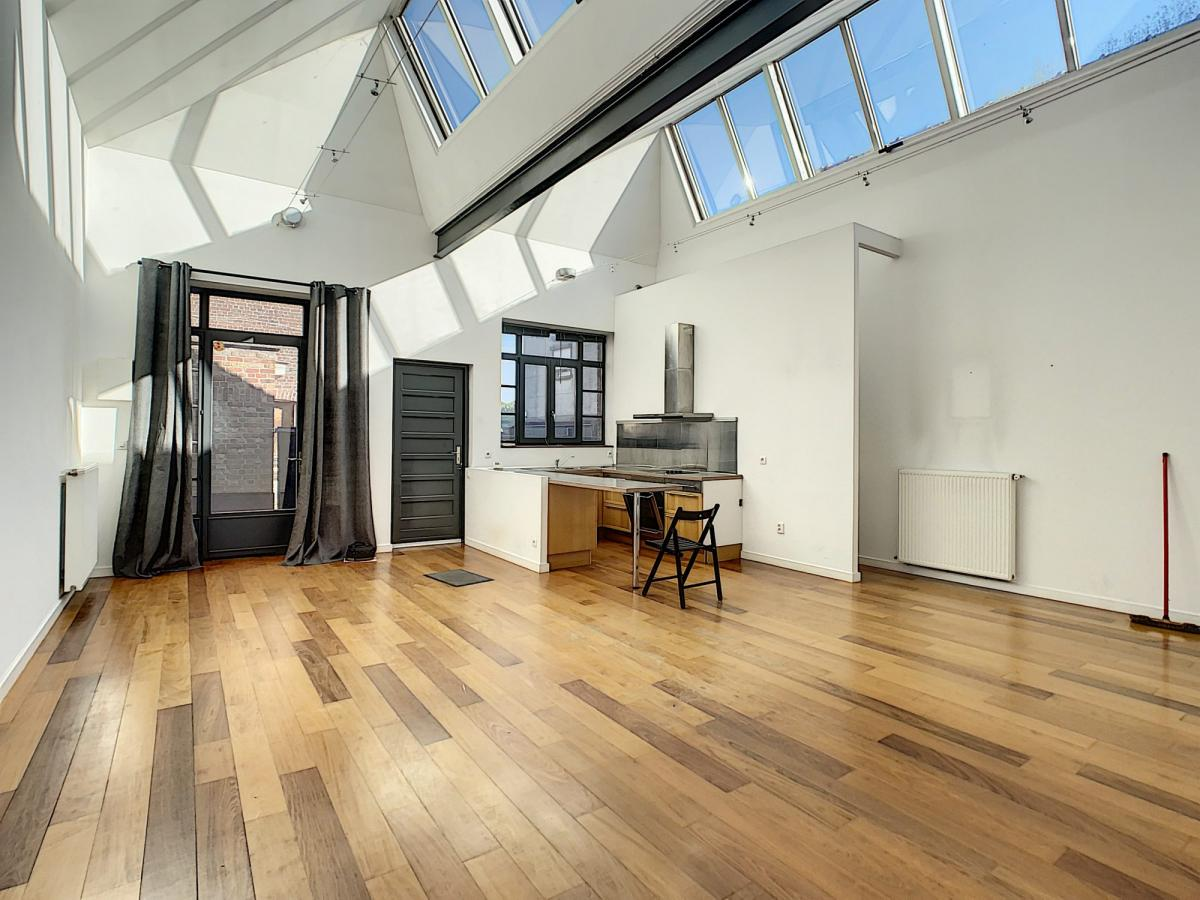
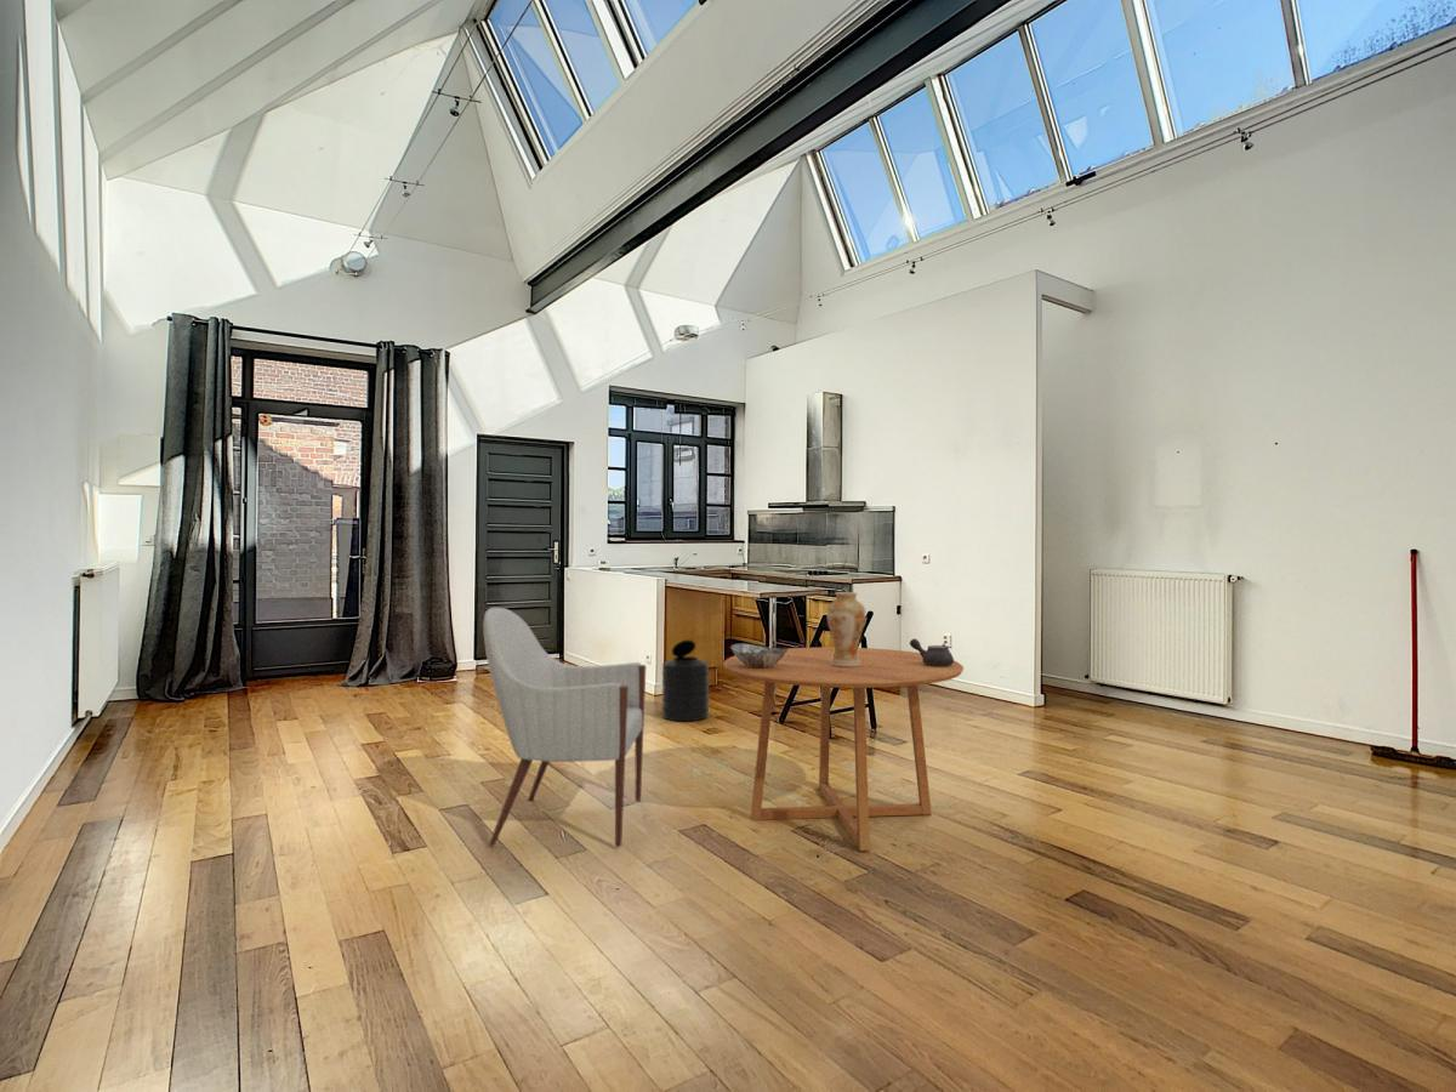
+ chair [482,607,647,848]
+ trash can [661,638,711,722]
+ dining table [722,647,965,852]
+ decorative bowl [729,643,789,669]
+ vase [826,591,866,666]
+ teapot [909,638,955,666]
